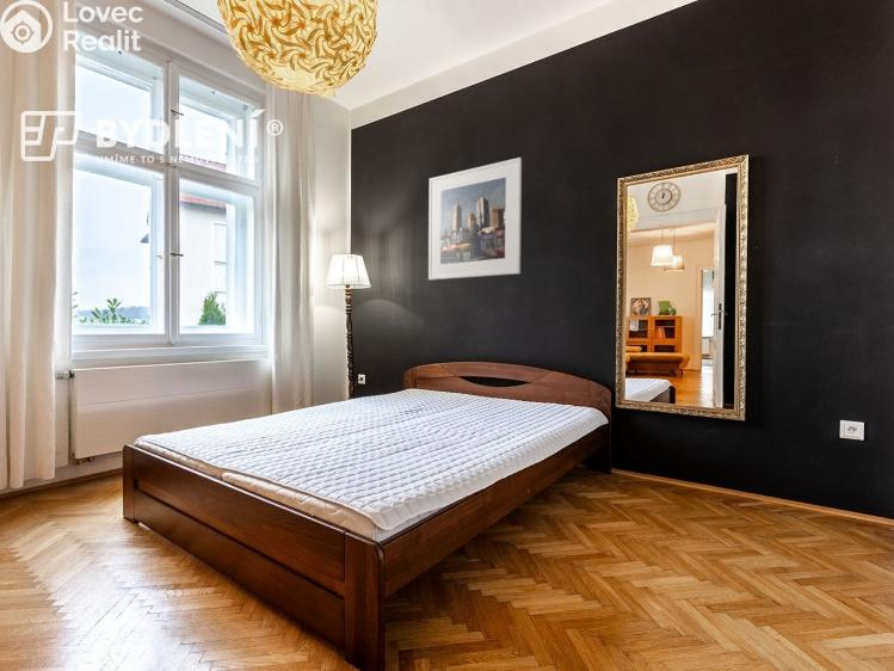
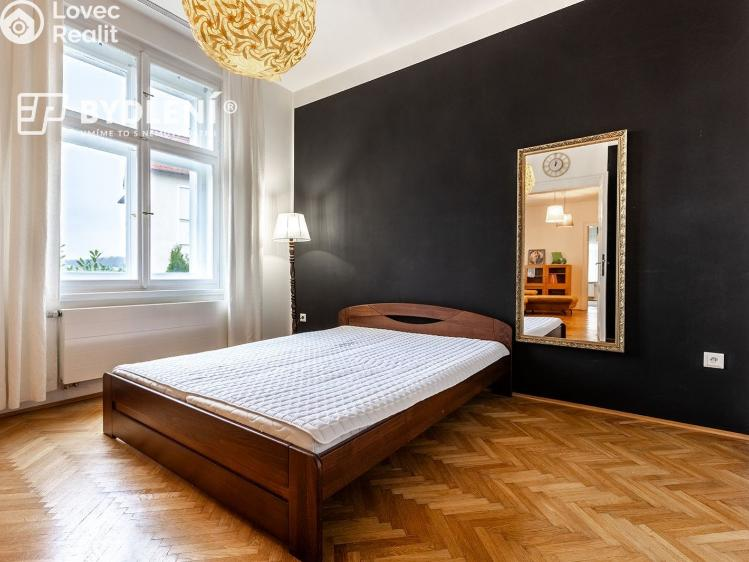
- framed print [427,156,523,281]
